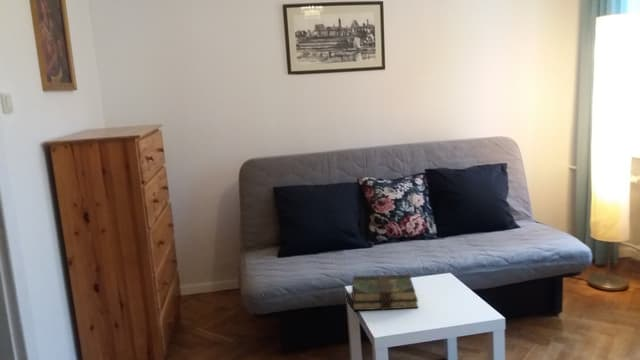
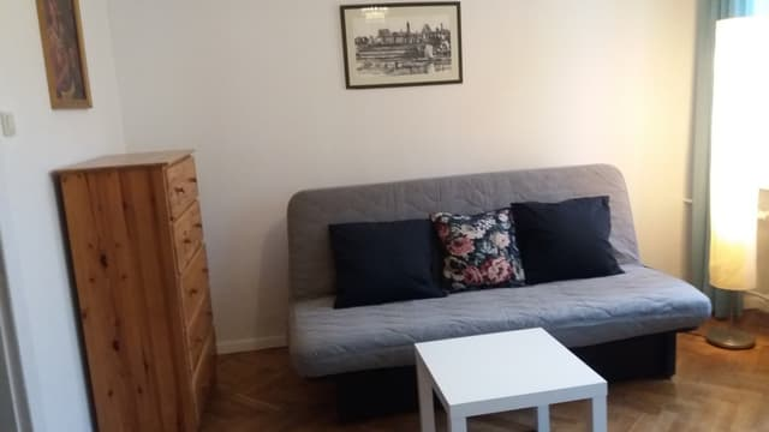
- book [351,274,419,311]
